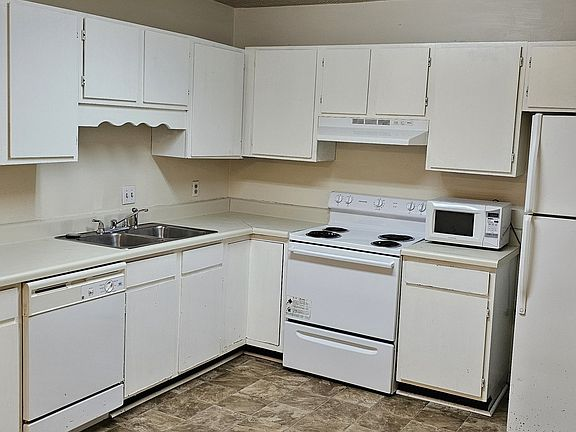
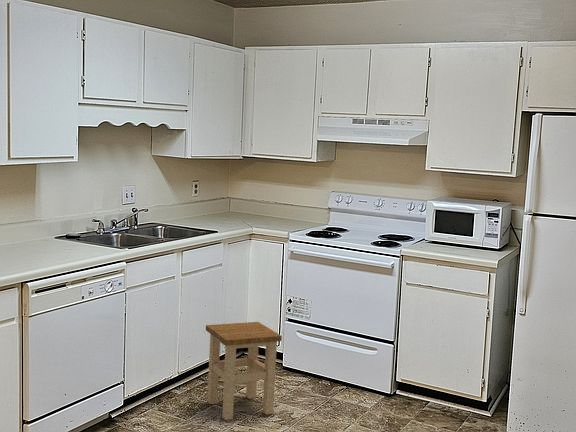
+ stool [205,321,283,421]
